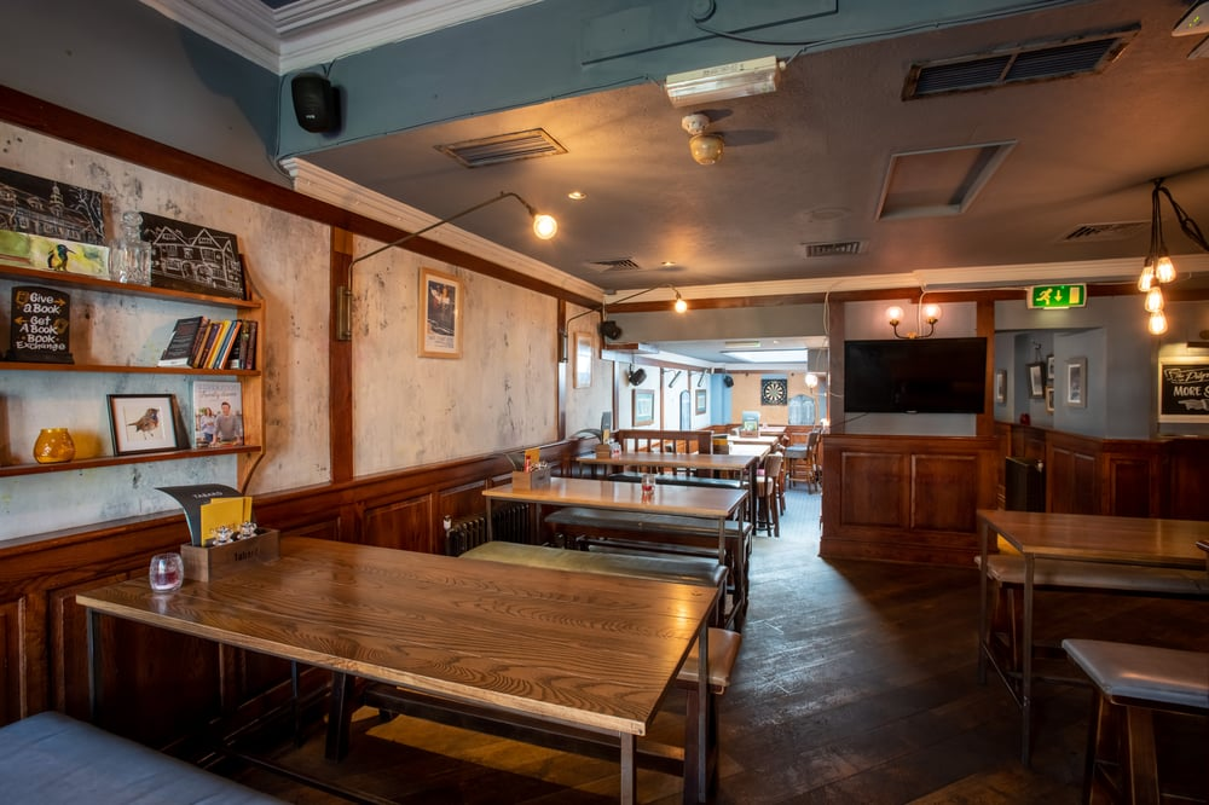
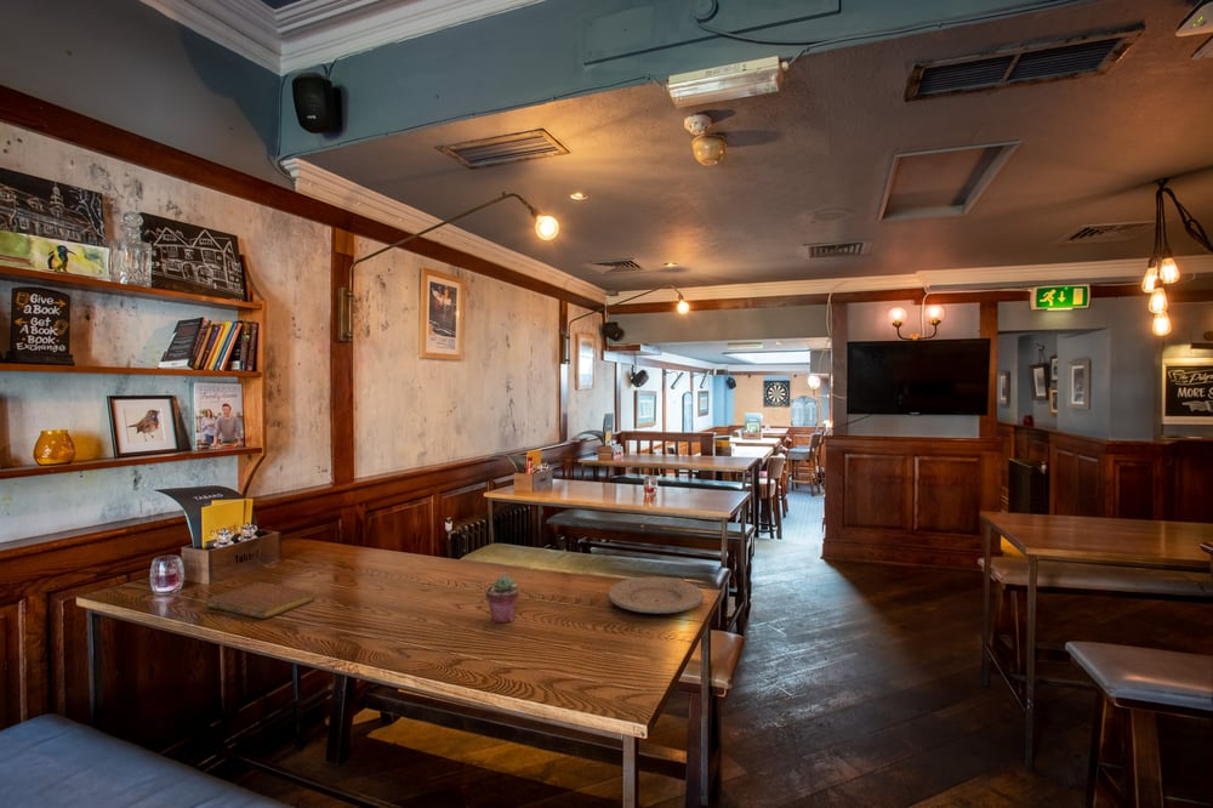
+ potted succulent [485,575,520,624]
+ plate [606,576,705,614]
+ notebook [205,581,315,620]
